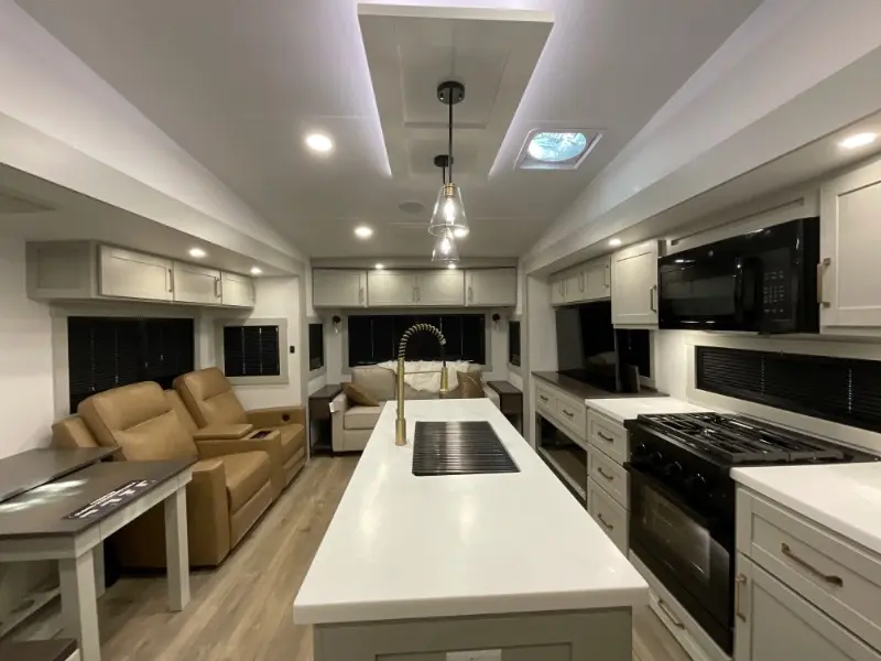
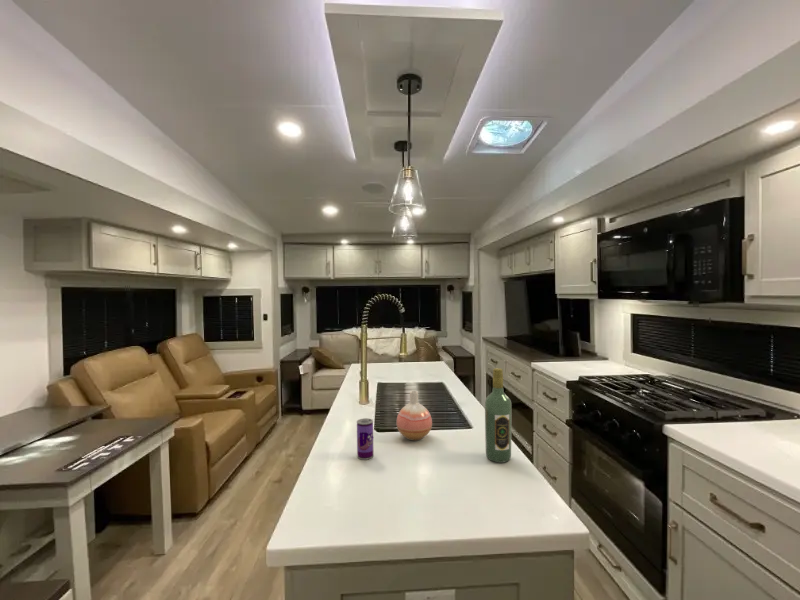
+ beverage can [356,417,375,461]
+ vase [395,390,433,441]
+ wine bottle [484,367,513,463]
